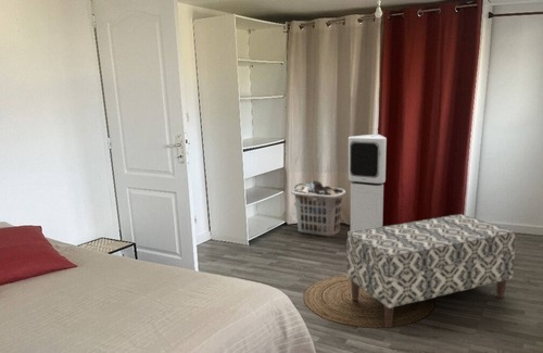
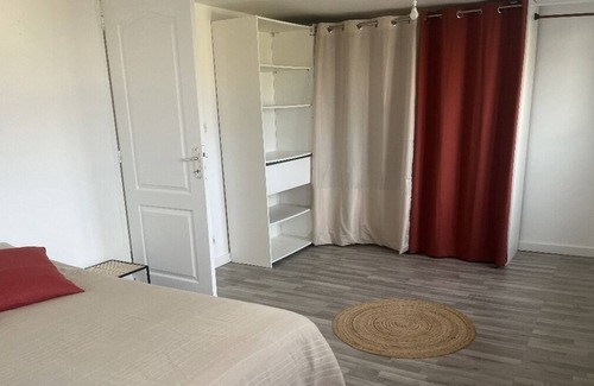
- air purifier [346,133,388,235]
- clothes hamper [290,179,346,238]
- bench [345,213,517,329]
